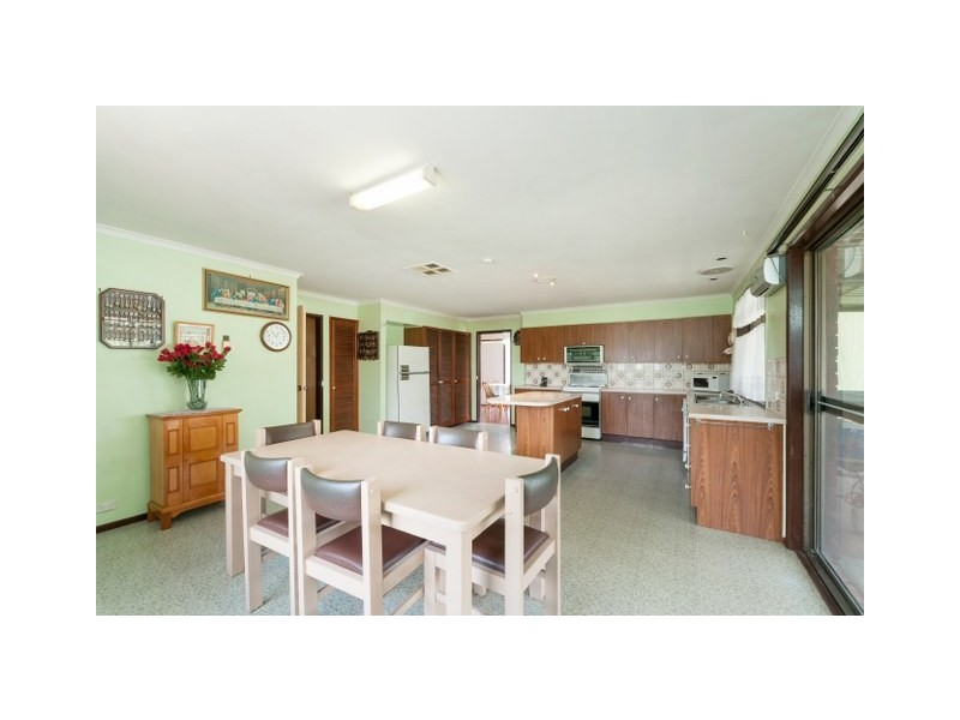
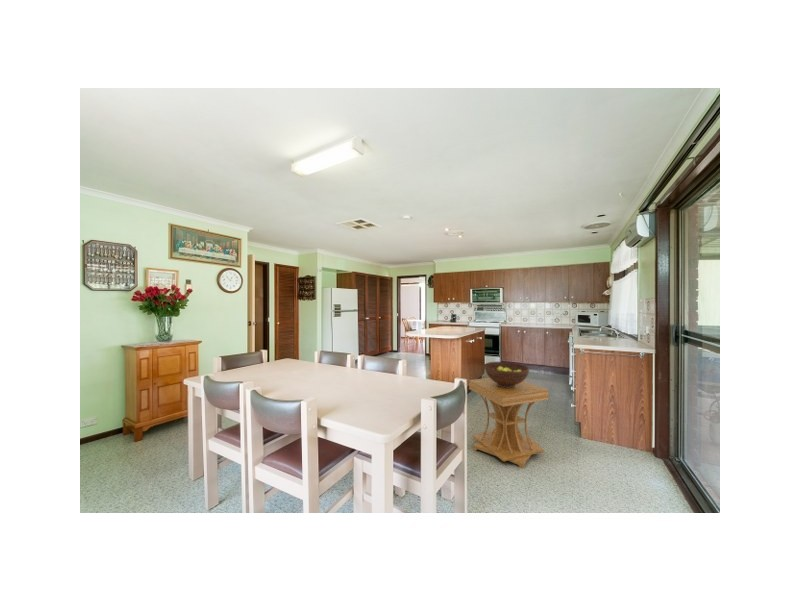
+ fruit bowl [483,361,530,388]
+ side table [468,377,550,469]
